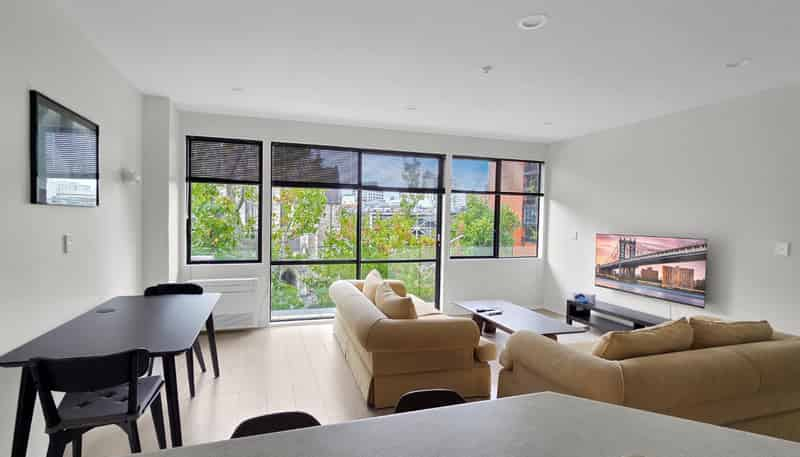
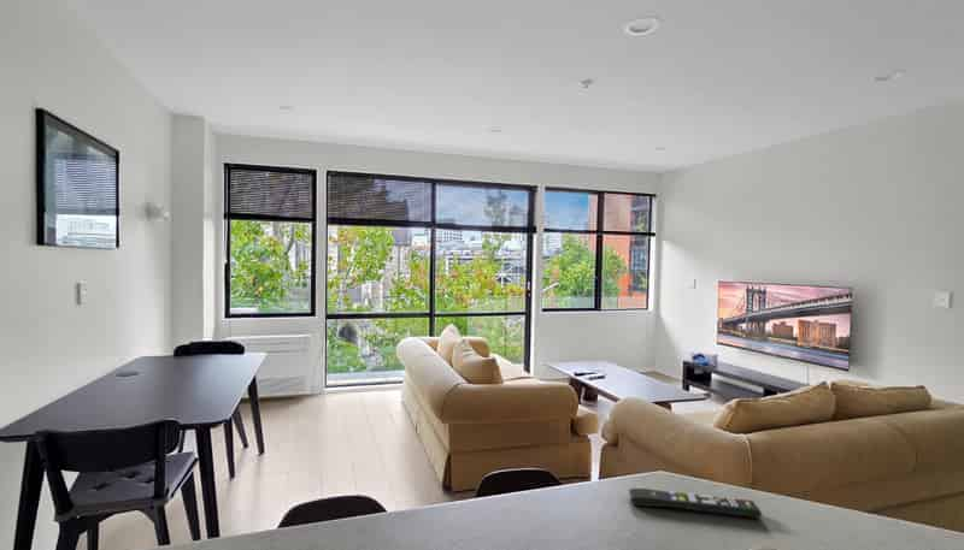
+ remote control [628,487,763,519]
